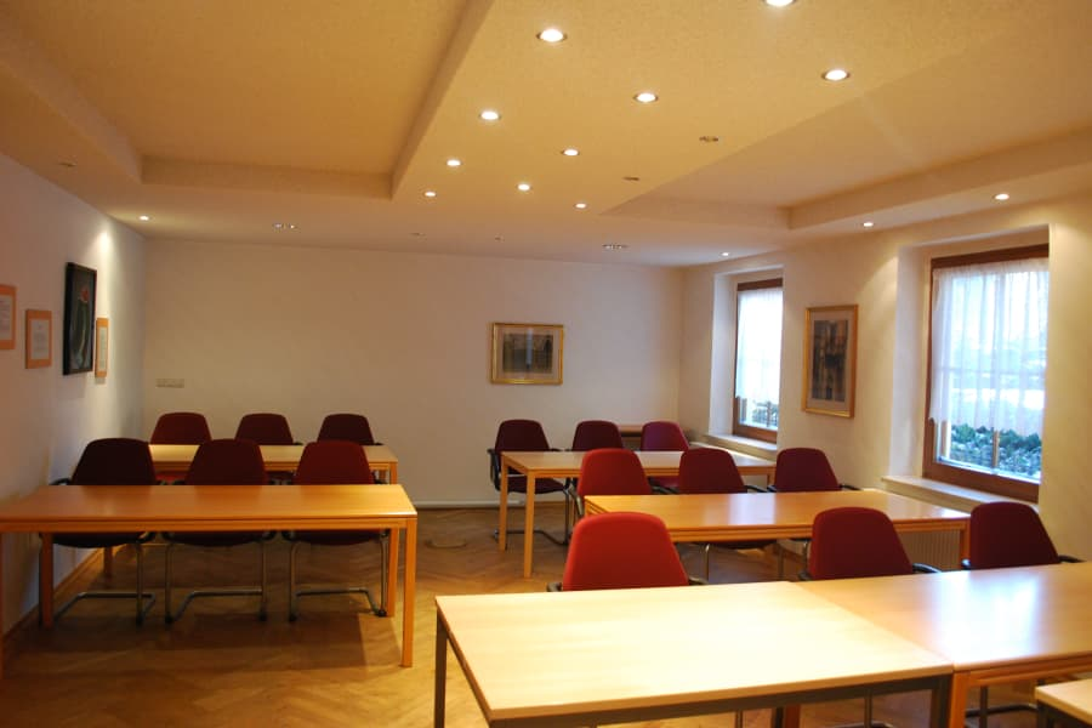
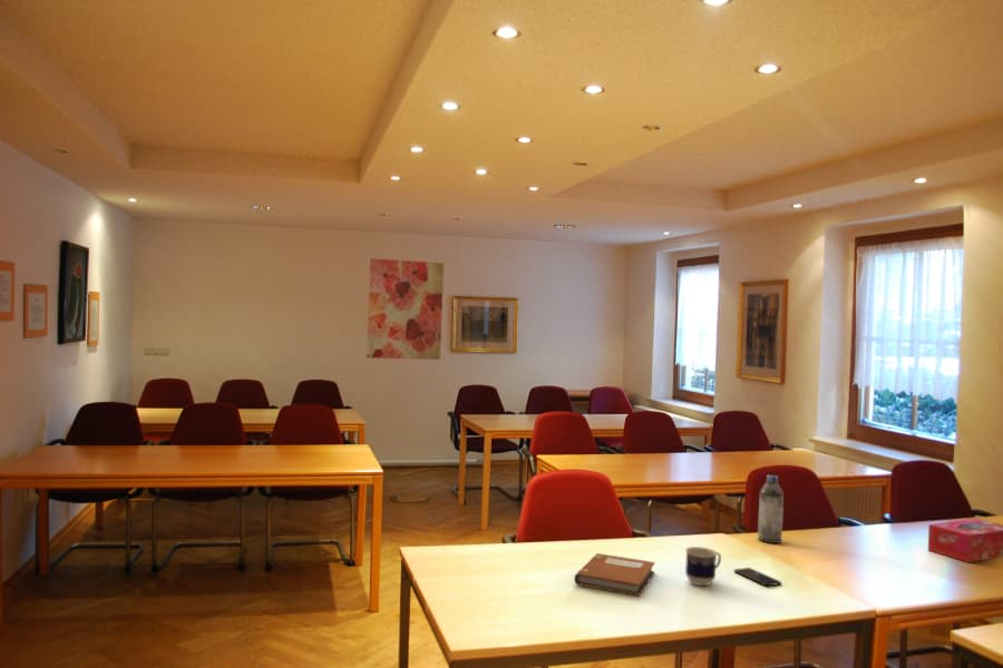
+ water bottle [757,474,785,544]
+ tissue box [927,518,1003,563]
+ notebook [573,552,656,597]
+ smartphone [733,567,782,587]
+ cup [684,546,722,587]
+ wall art [366,257,445,361]
